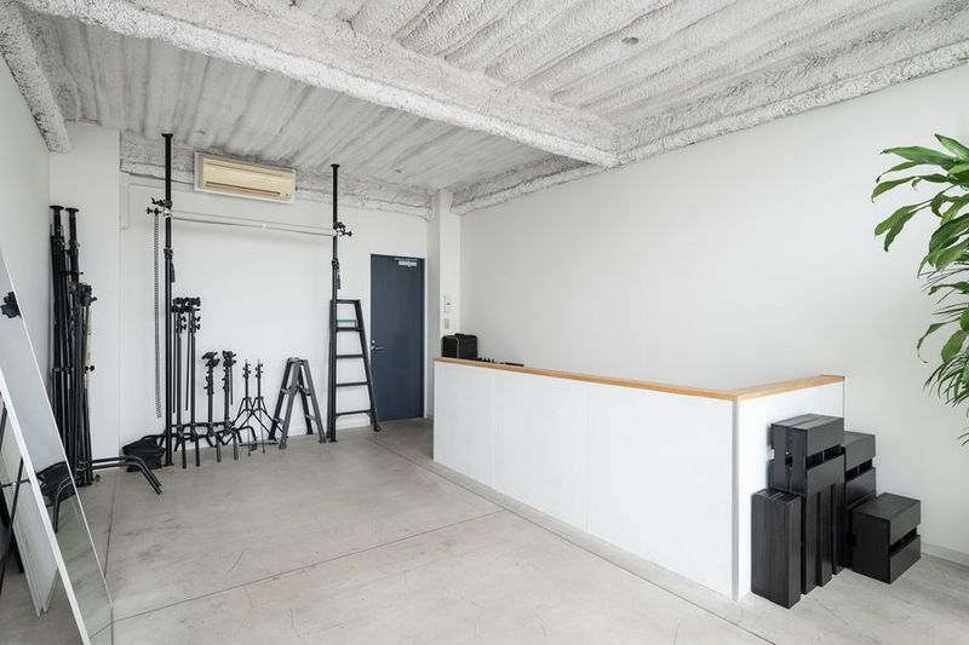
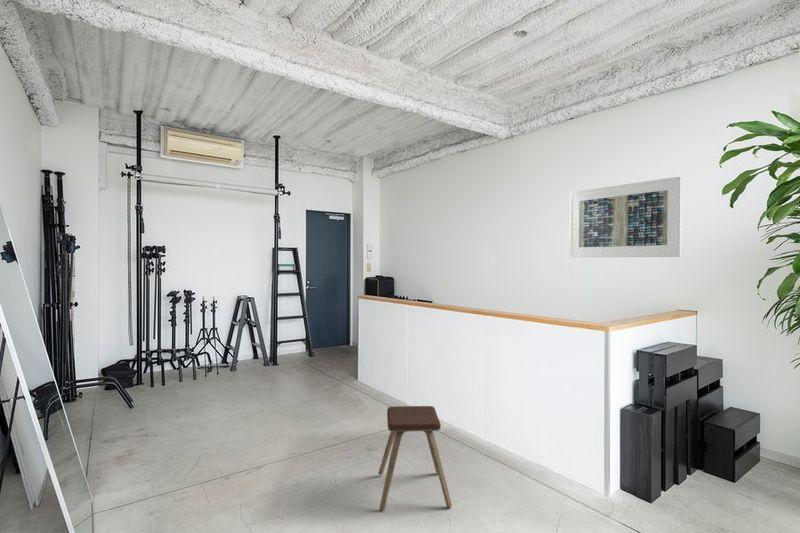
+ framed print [568,175,683,258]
+ music stool [377,405,453,511]
